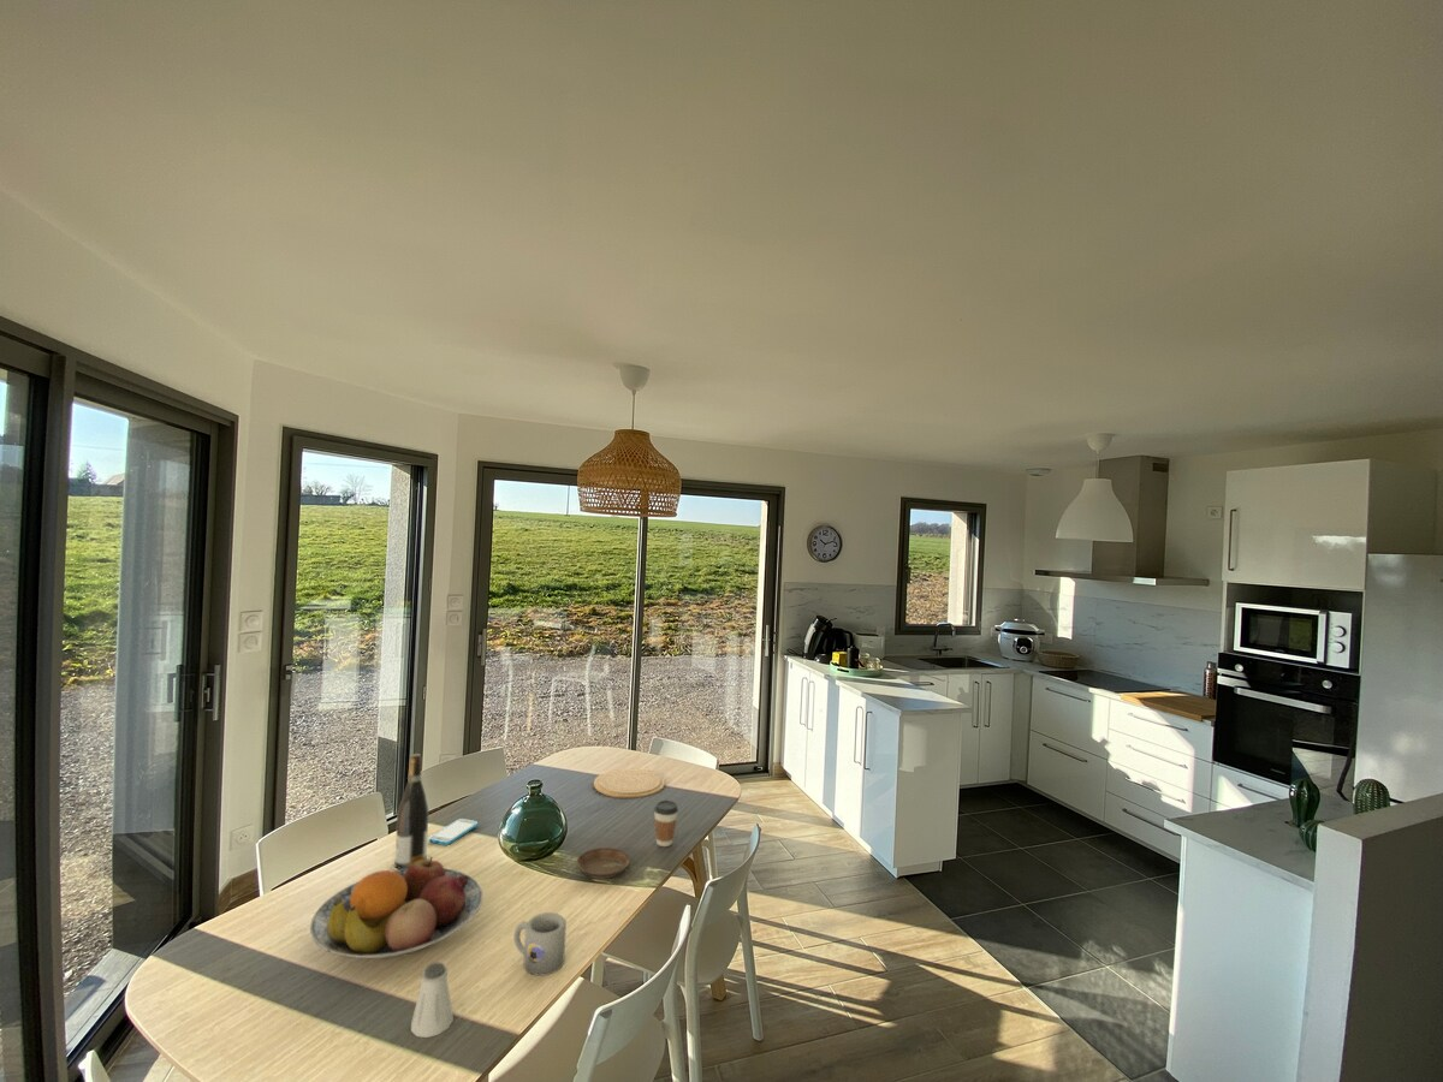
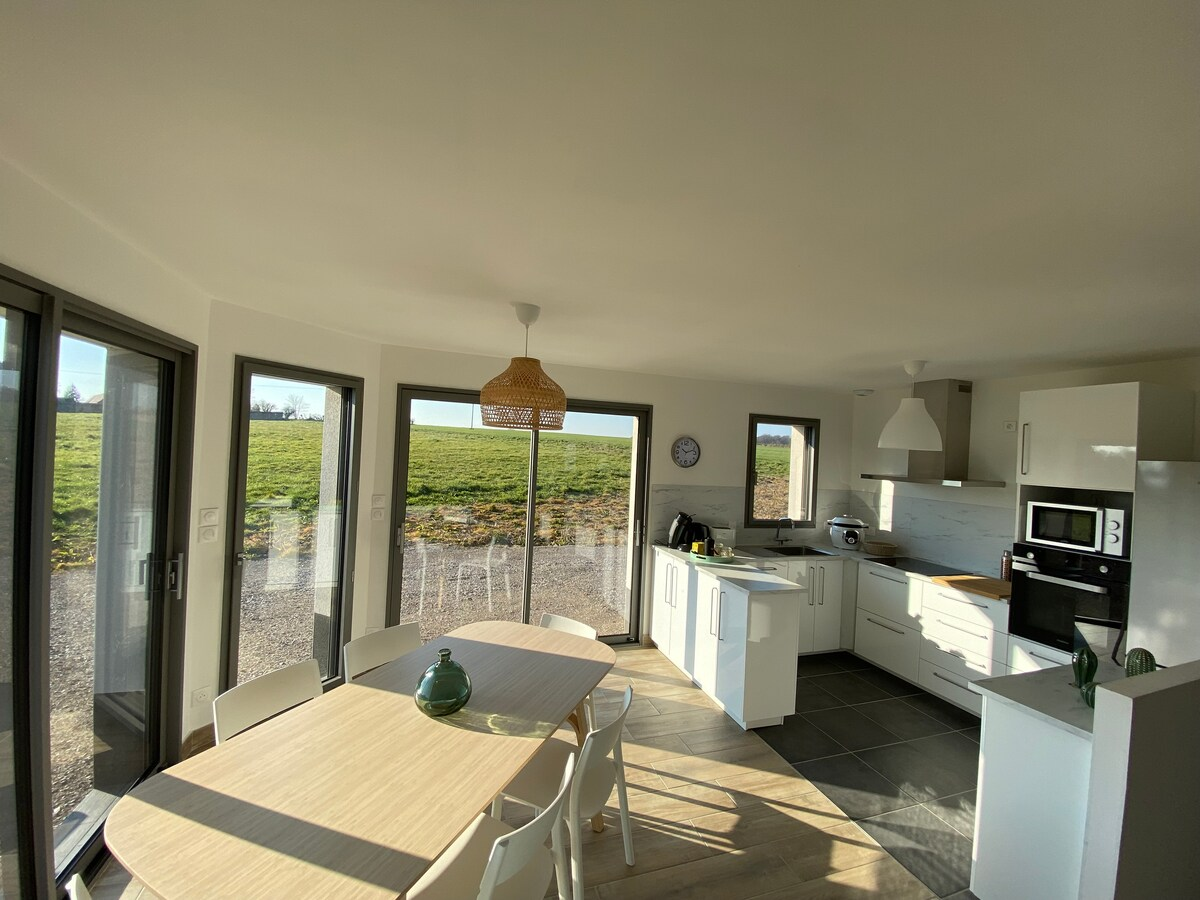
- plate [593,768,666,799]
- wine bottle [393,753,429,869]
- smartphone [428,818,479,846]
- fruit bowl [309,855,485,959]
- saucer [575,846,631,880]
- saltshaker [410,962,455,1039]
- coffee cup [653,799,679,848]
- mug [513,911,568,976]
